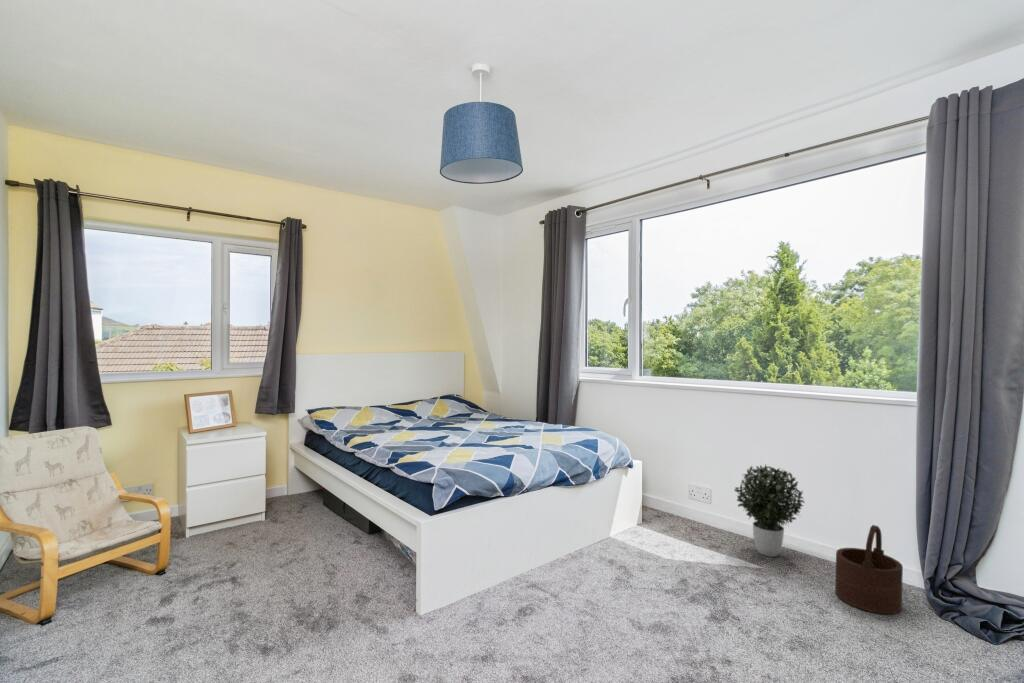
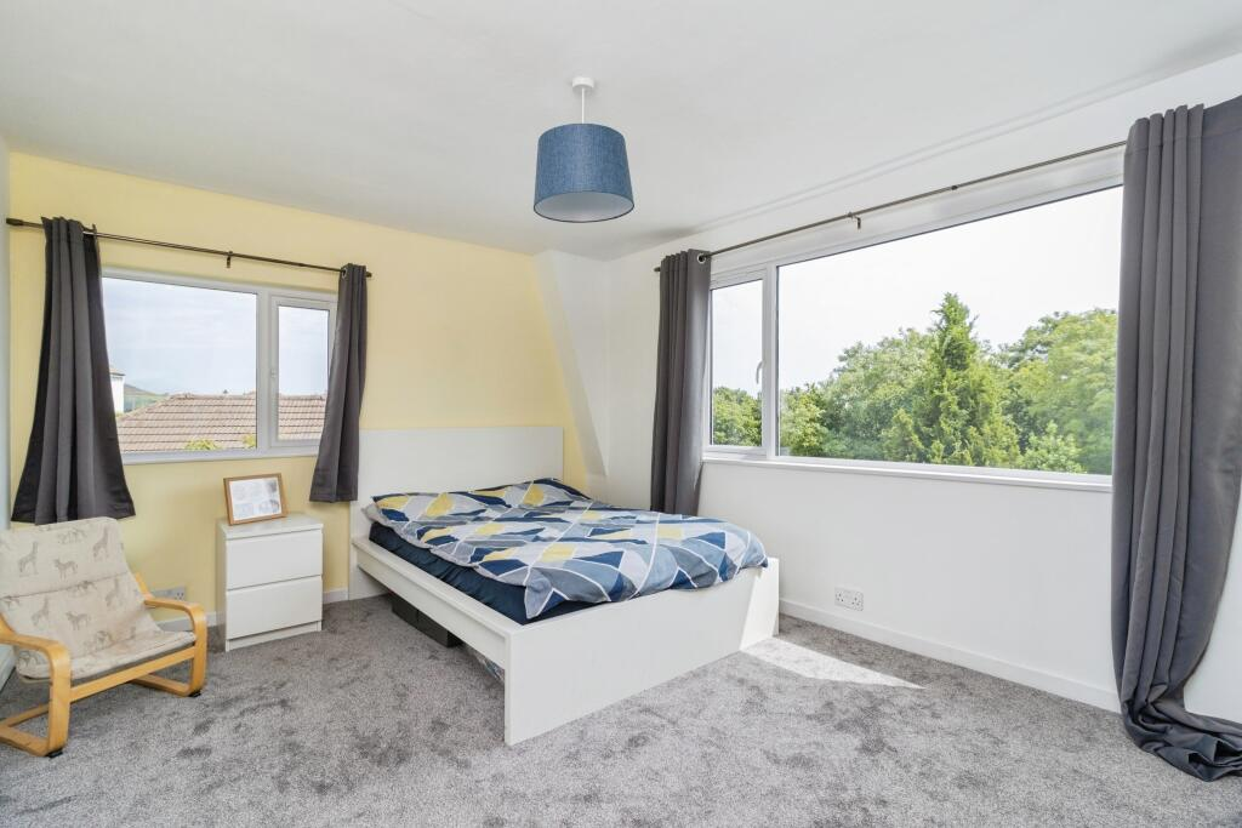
- wooden bucket [834,524,904,615]
- potted plant [733,464,806,558]
